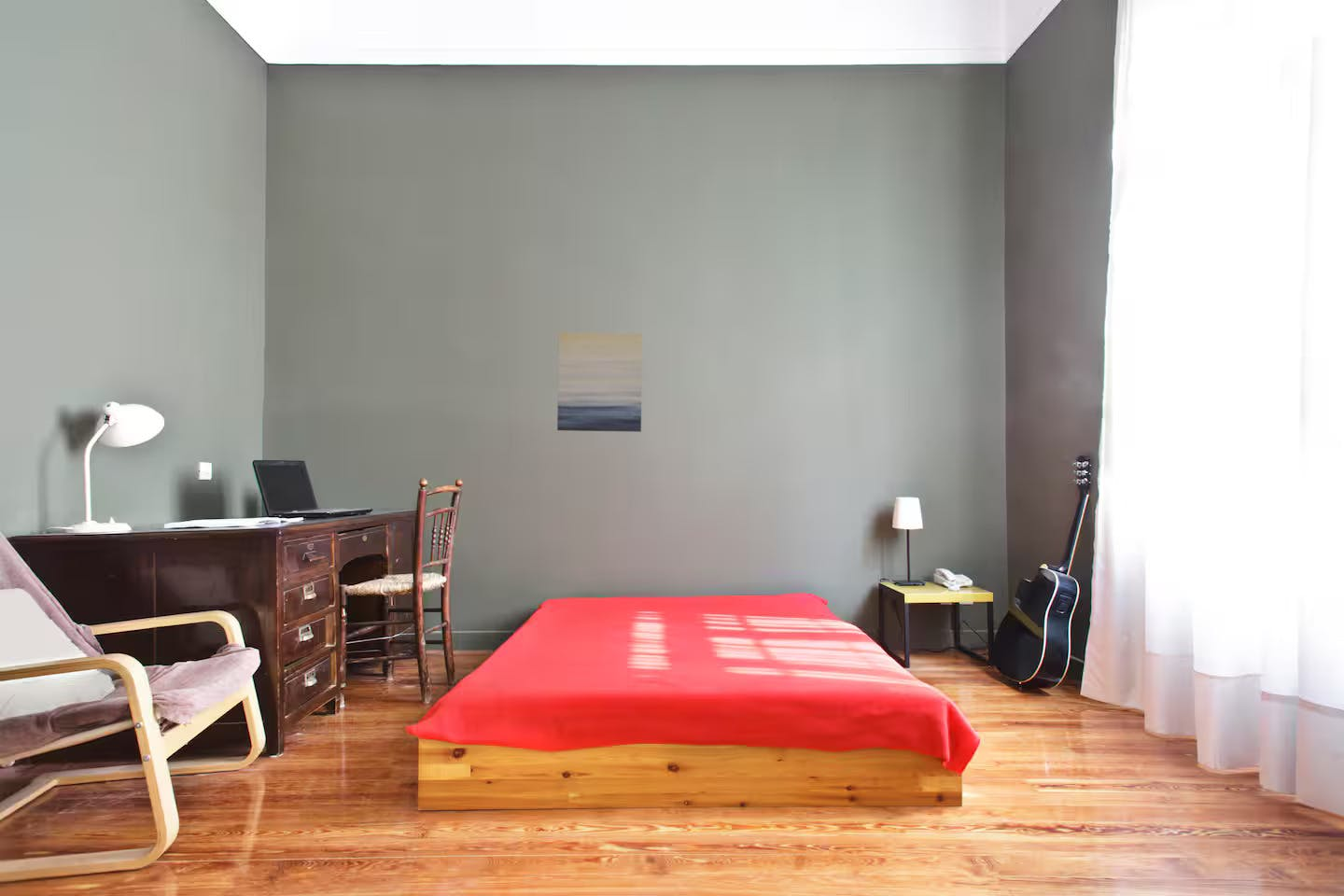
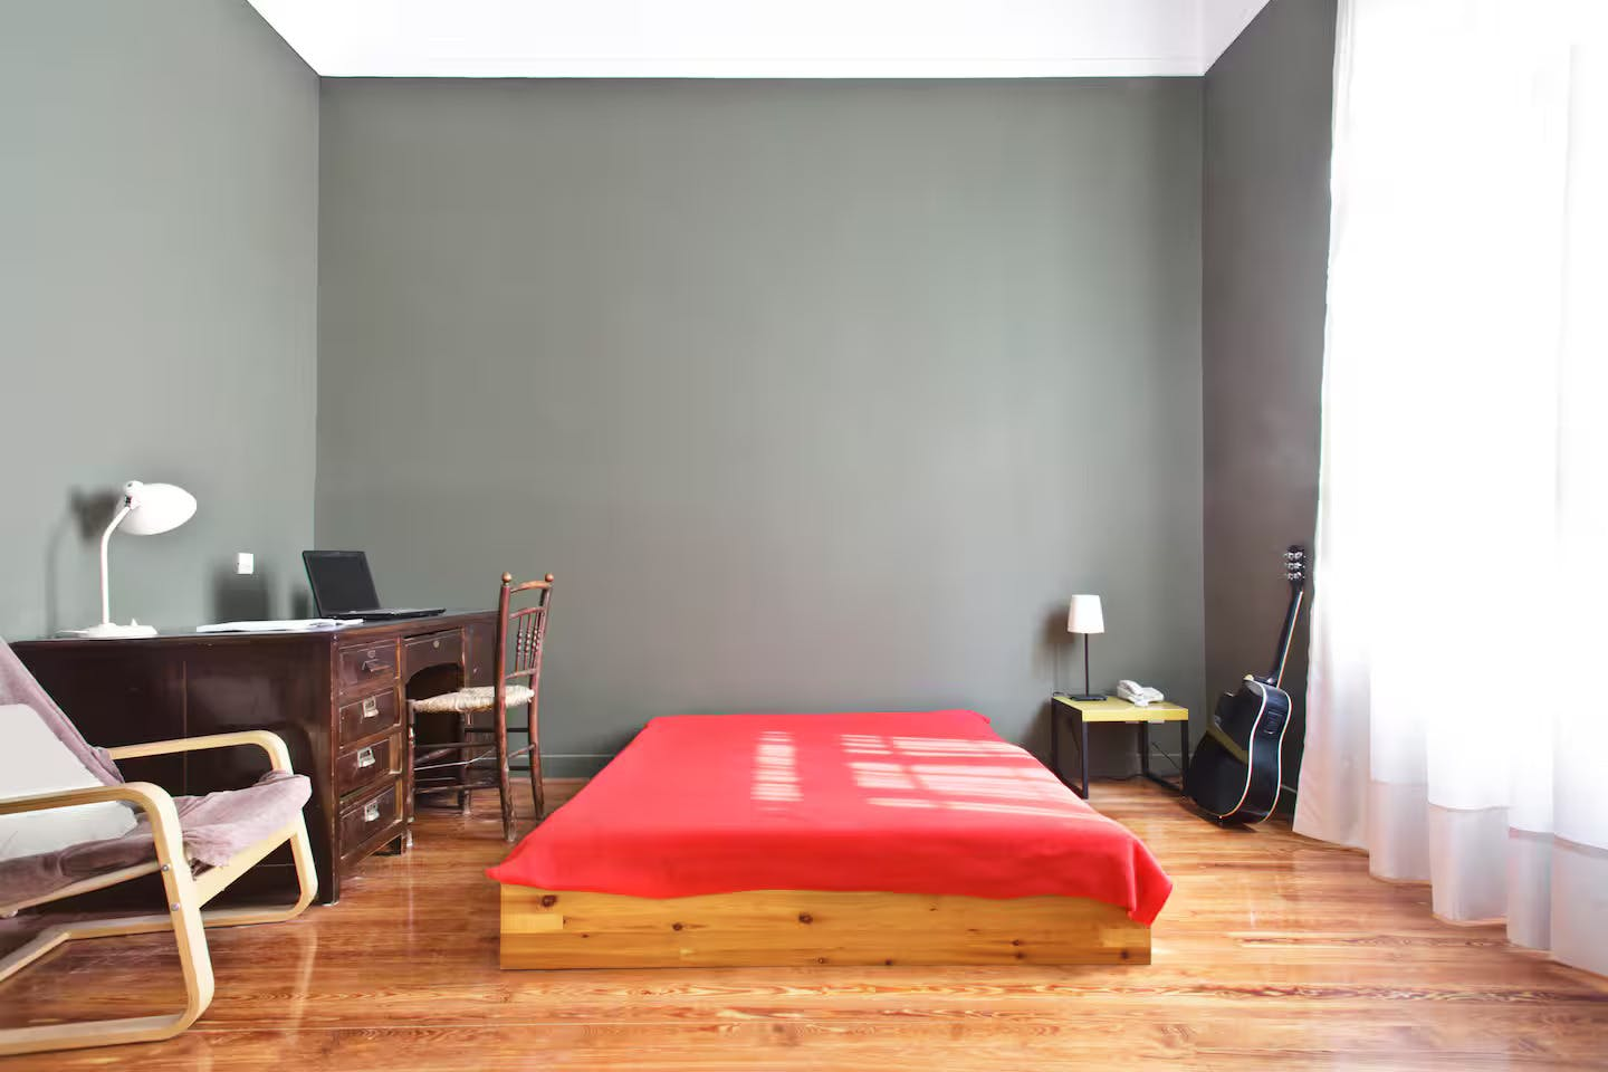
- wall art [556,331,643,433]
